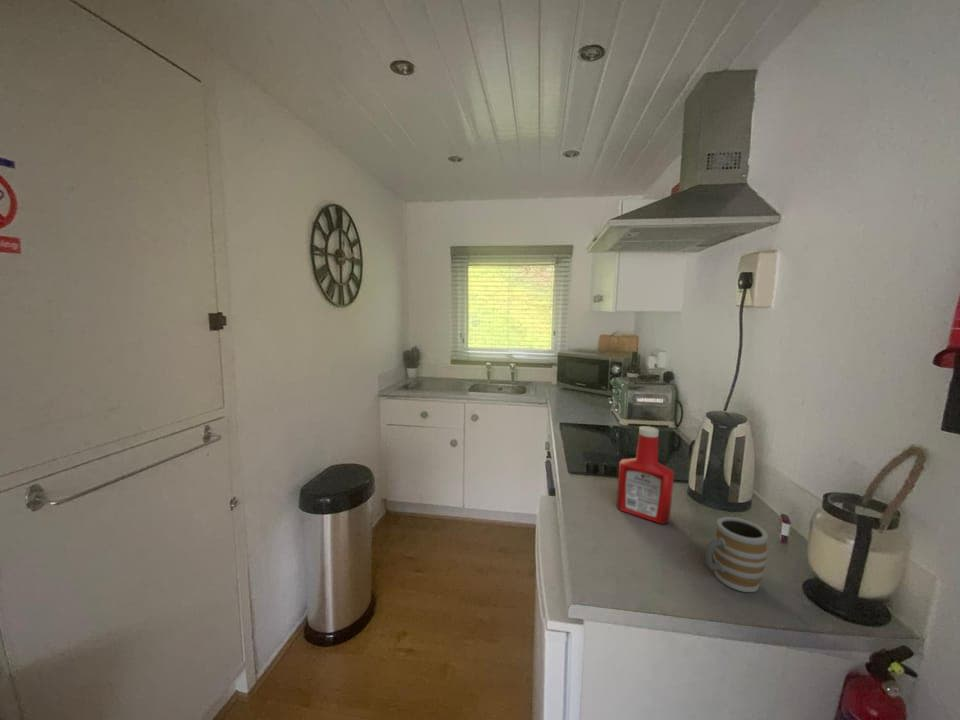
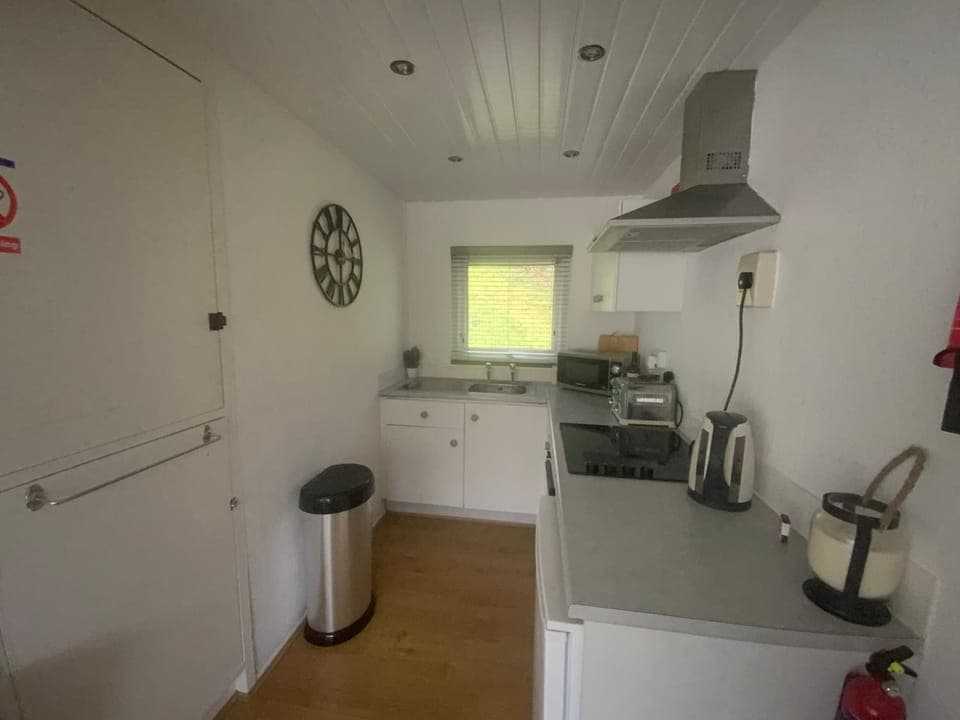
- soap bottle [615,425,675,525]
- mug [704,516,769,593]
